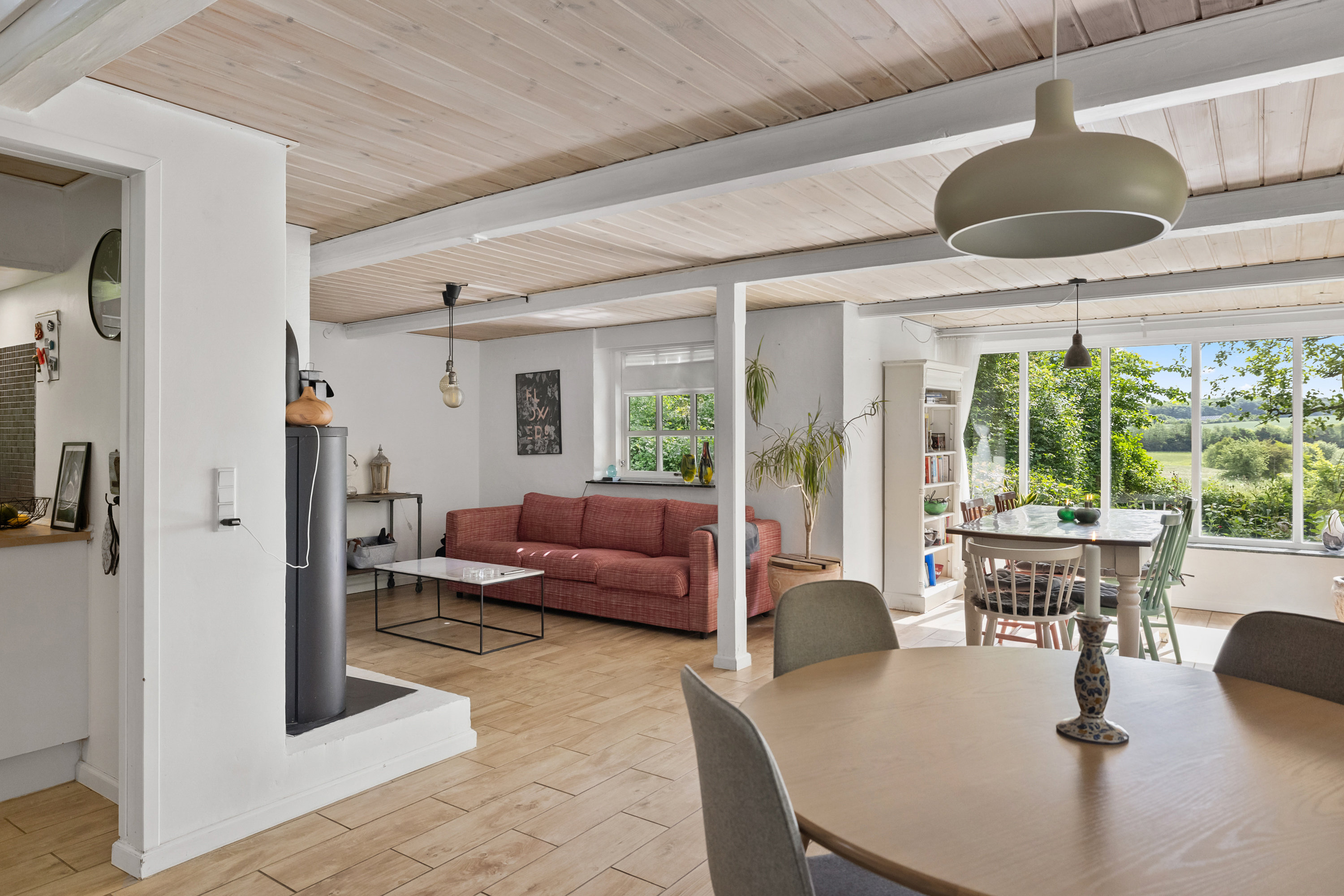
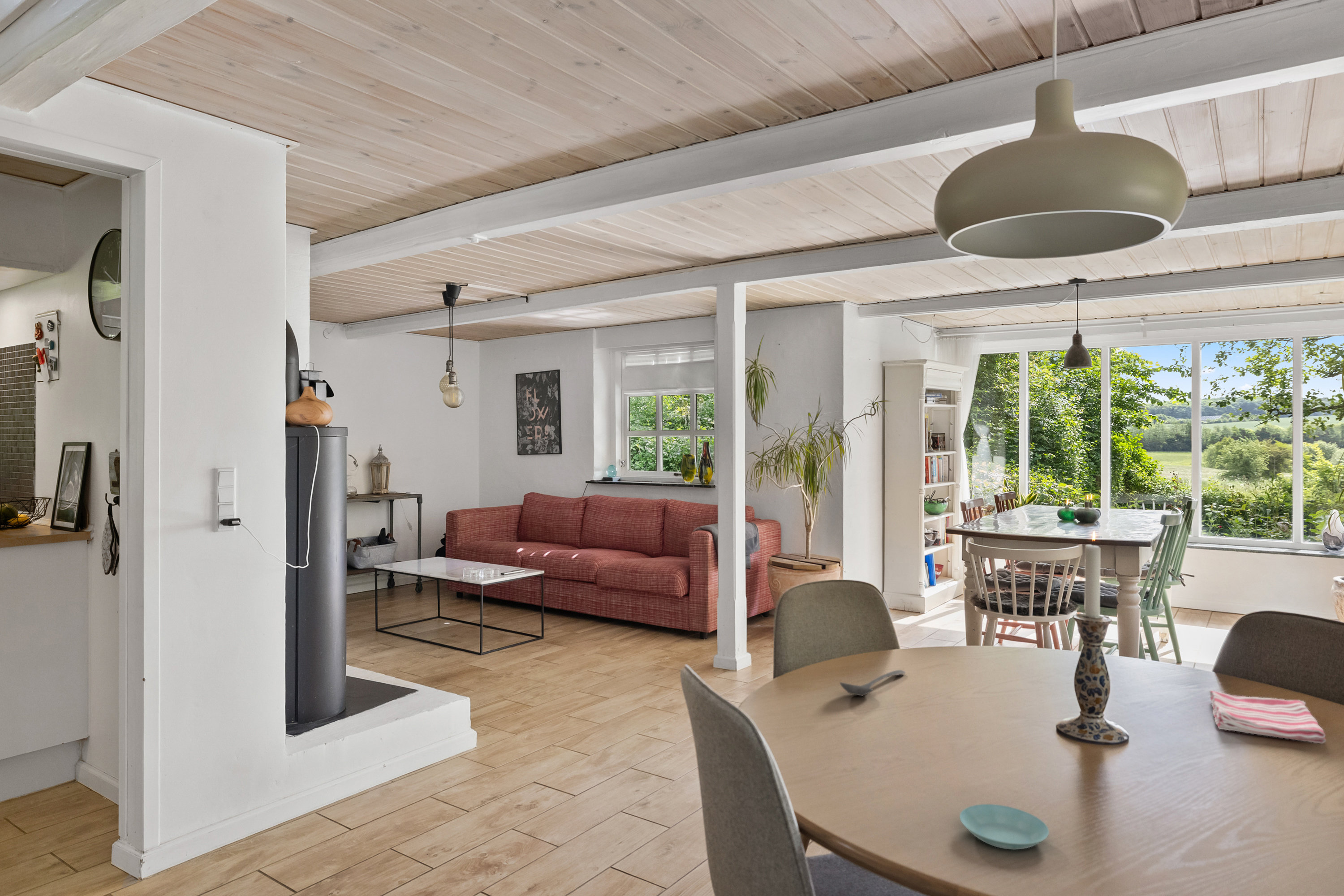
+ dish towel [1209,690,1327,744]
+ saucer [959,804,1050,850]
+ stirrer [840,670,906,697]
